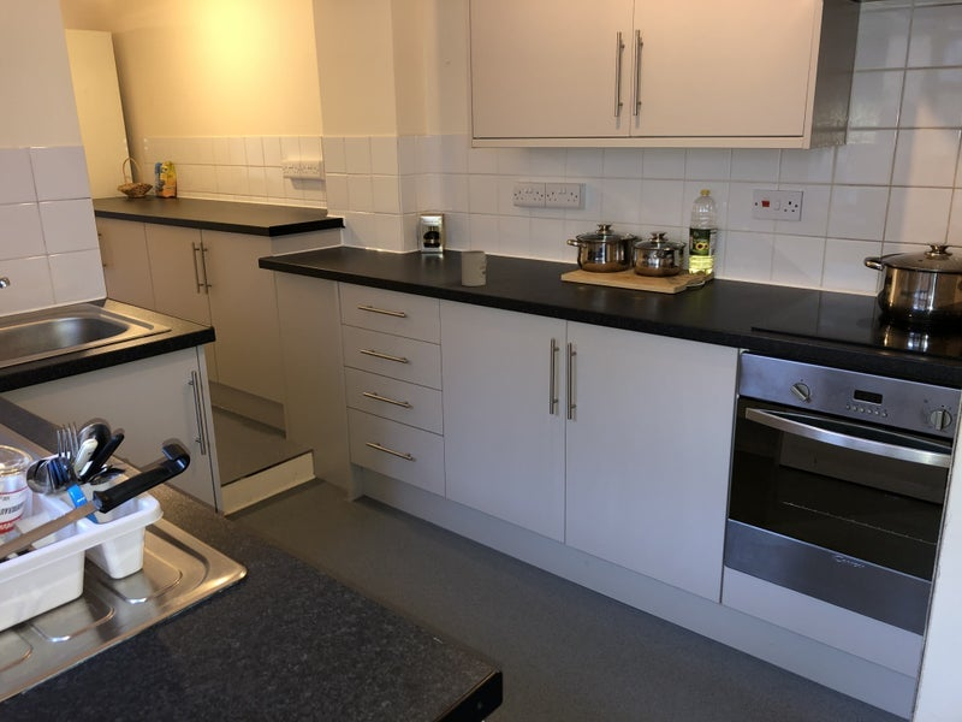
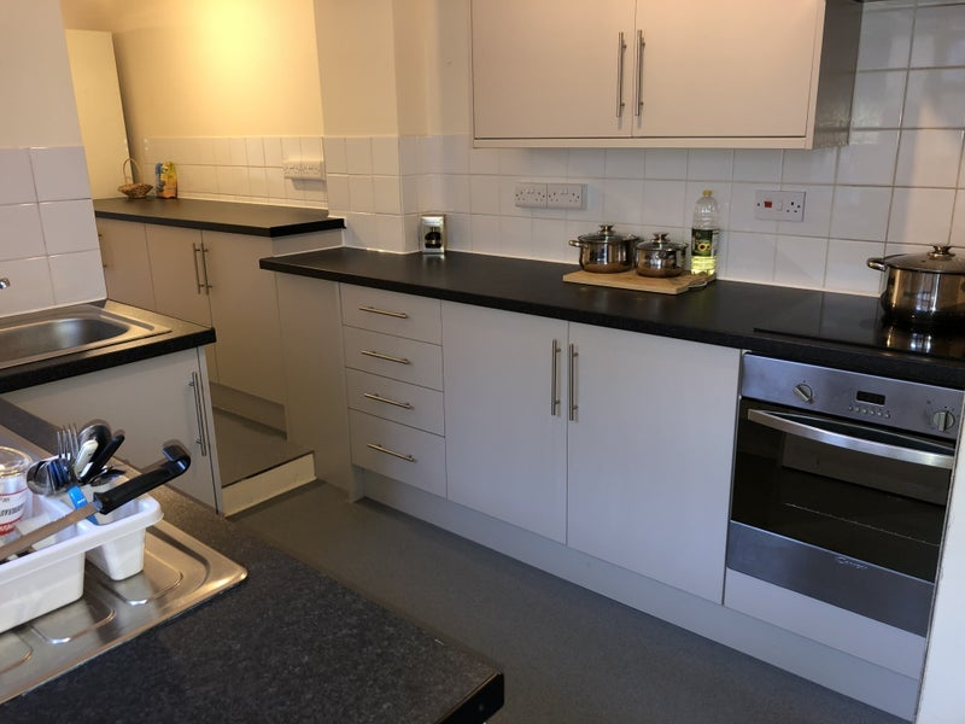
- mug [461,249,488,288]
